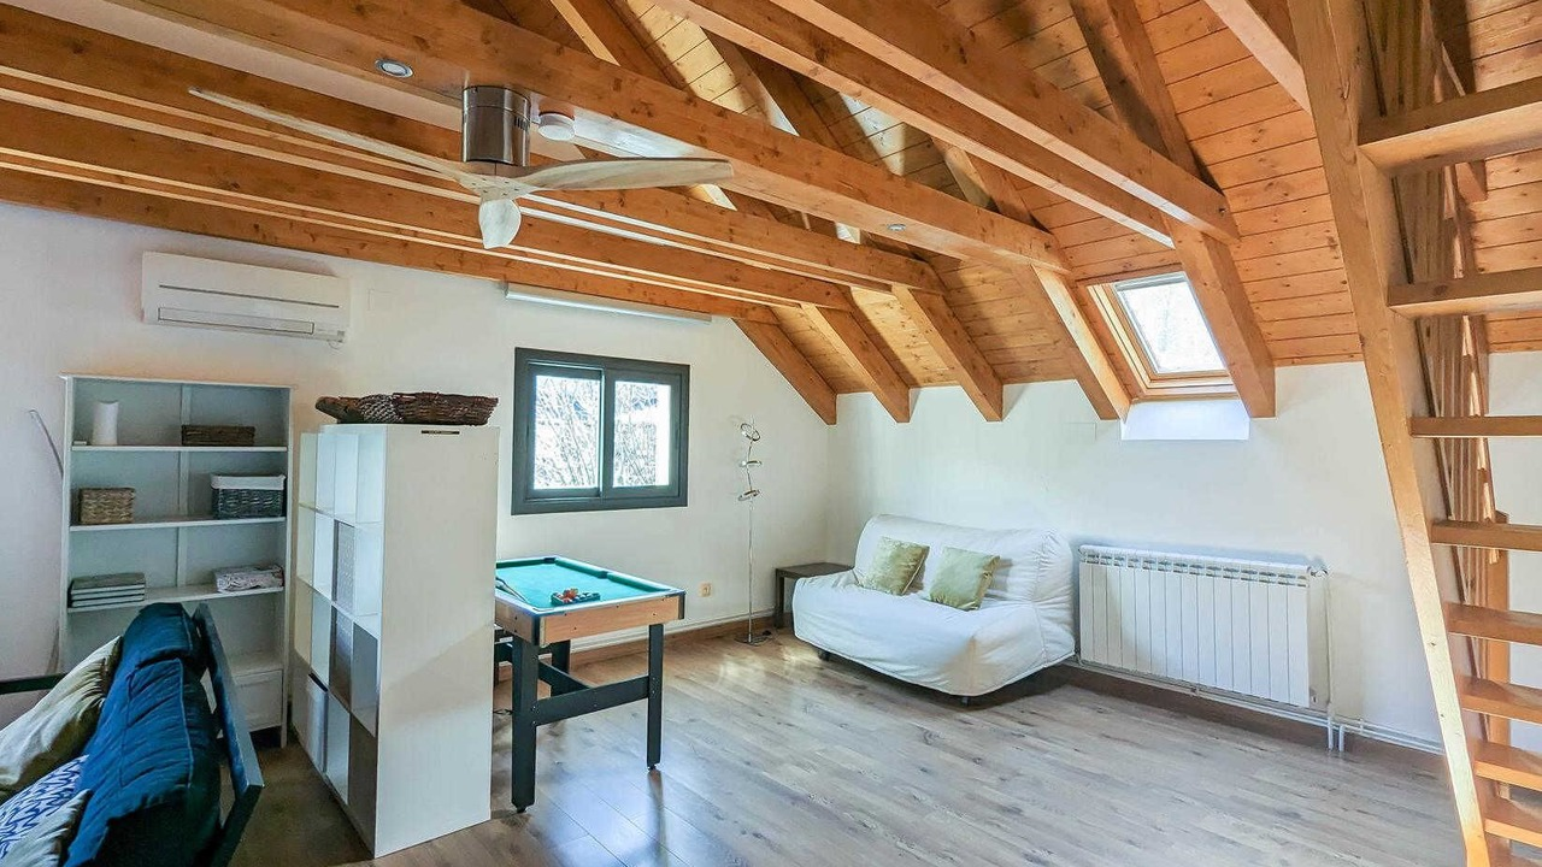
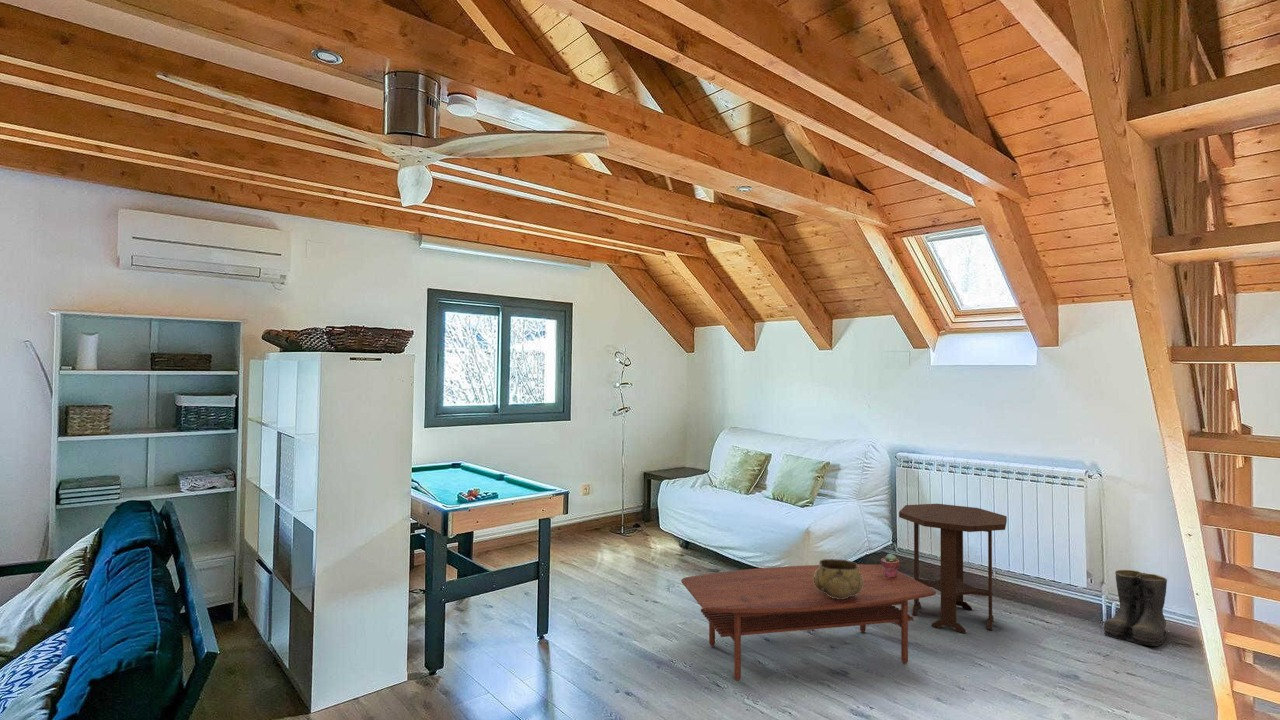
+ potted succulent [880,552,900,578]
+ side table [898,503,1008,634]
+ coffee table [680,563,937,681]
+ decorative bowl [814,558,863,599]
+ boots [1103,569,1169,647]
